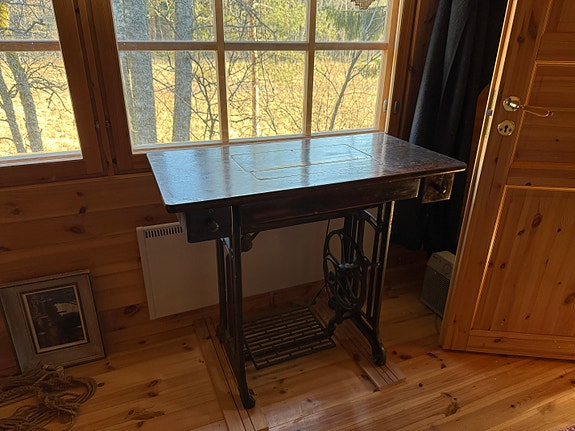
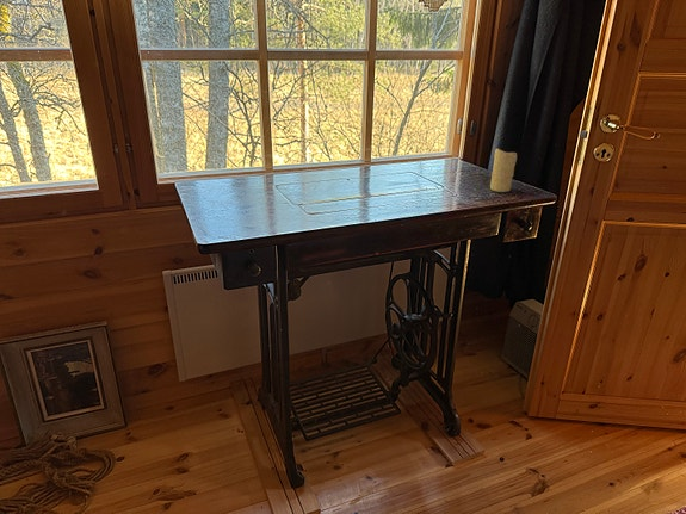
+ candle [489,148,518,193]
